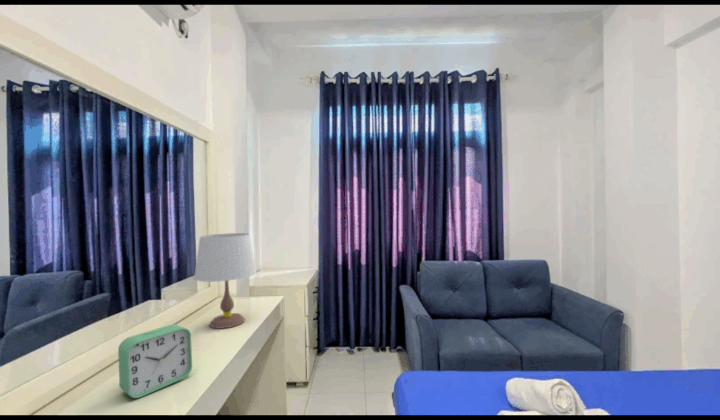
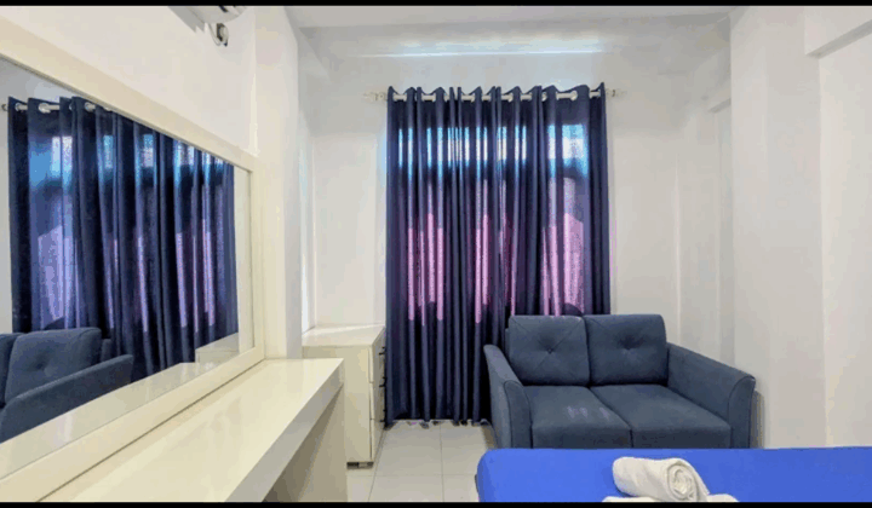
- alarm clock [117,323,193,399]
- table lamp [193,232,257,330]
